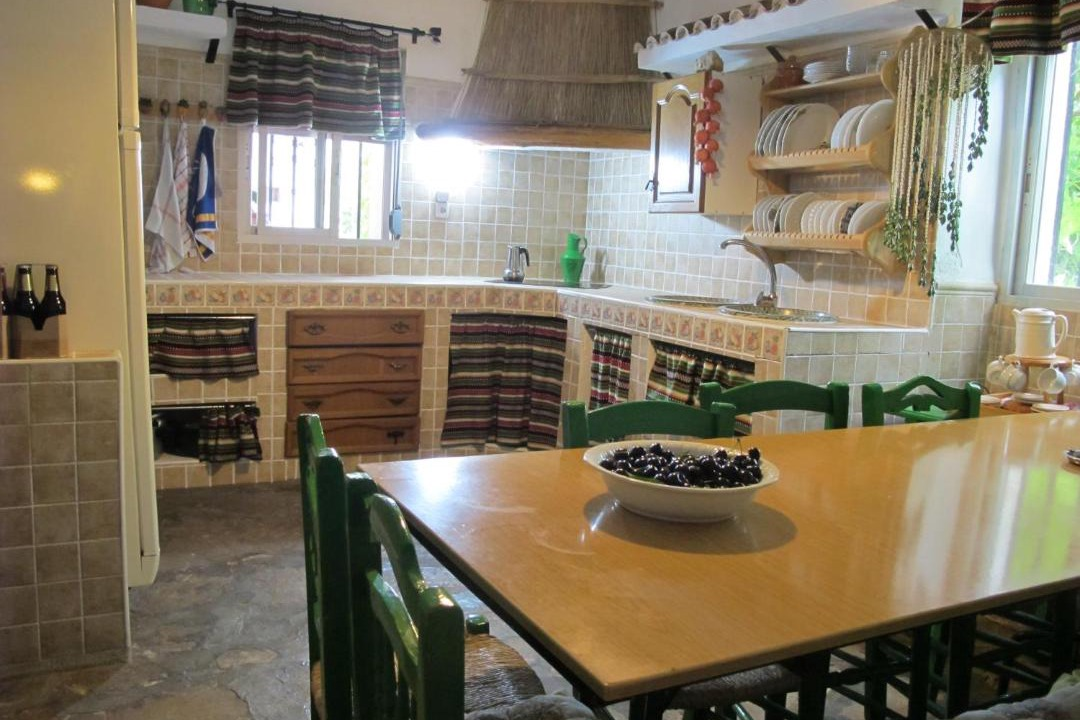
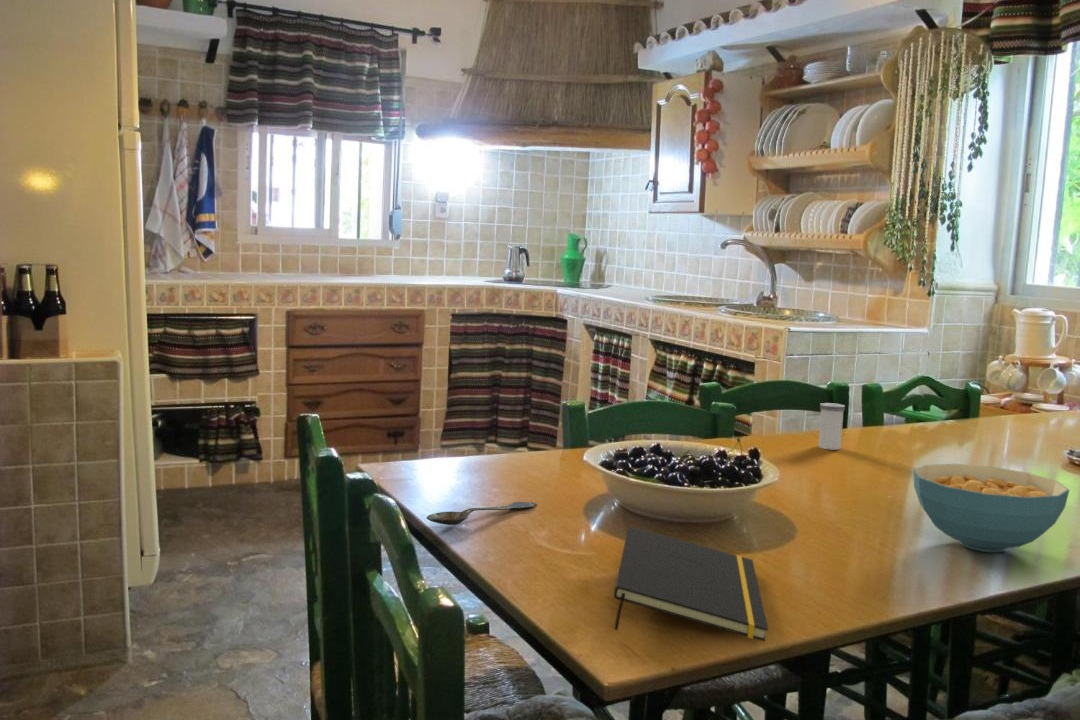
+ notepad [613,525,769,642]
+ spoon [426,501,538,526]
+ salt shaker [818,402,846,451]
+ cereal bowl [912,463,1070,553]
